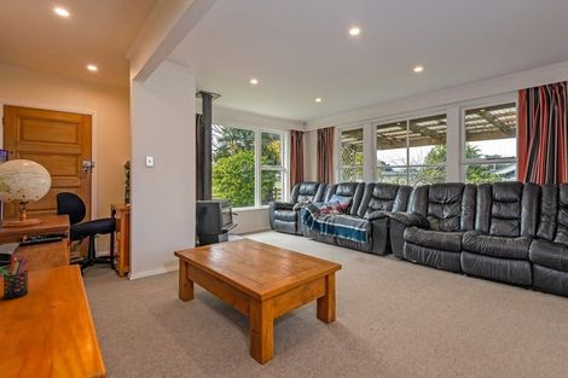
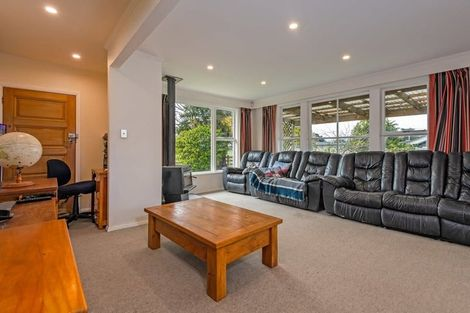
- pen holder [0,255,29,300]
